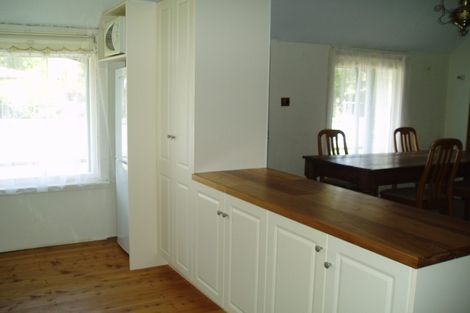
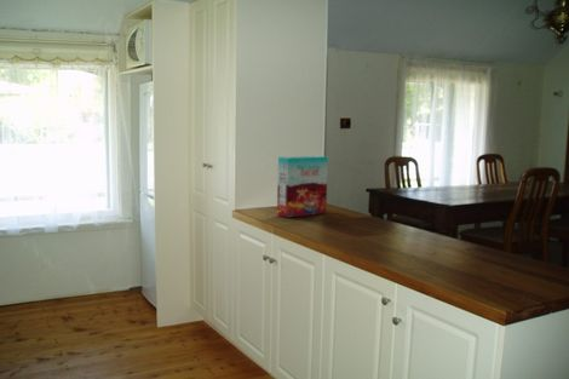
+ cereal box [276,155,329,219]
